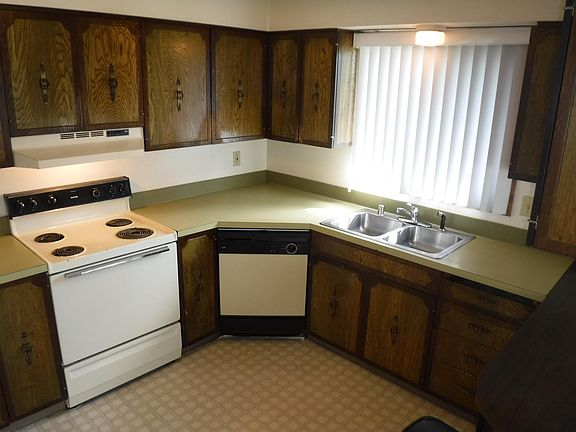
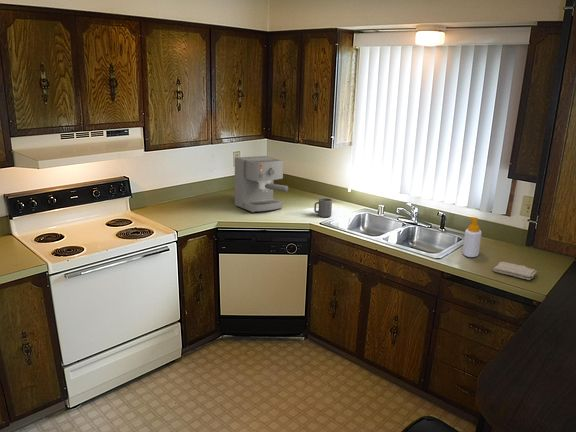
+ washcloth [493,261,538,281]
+ soap bottle [462,216,483,258]
+ coffee maker [234,155,289,213]
+ mug [313,197,333,218]
